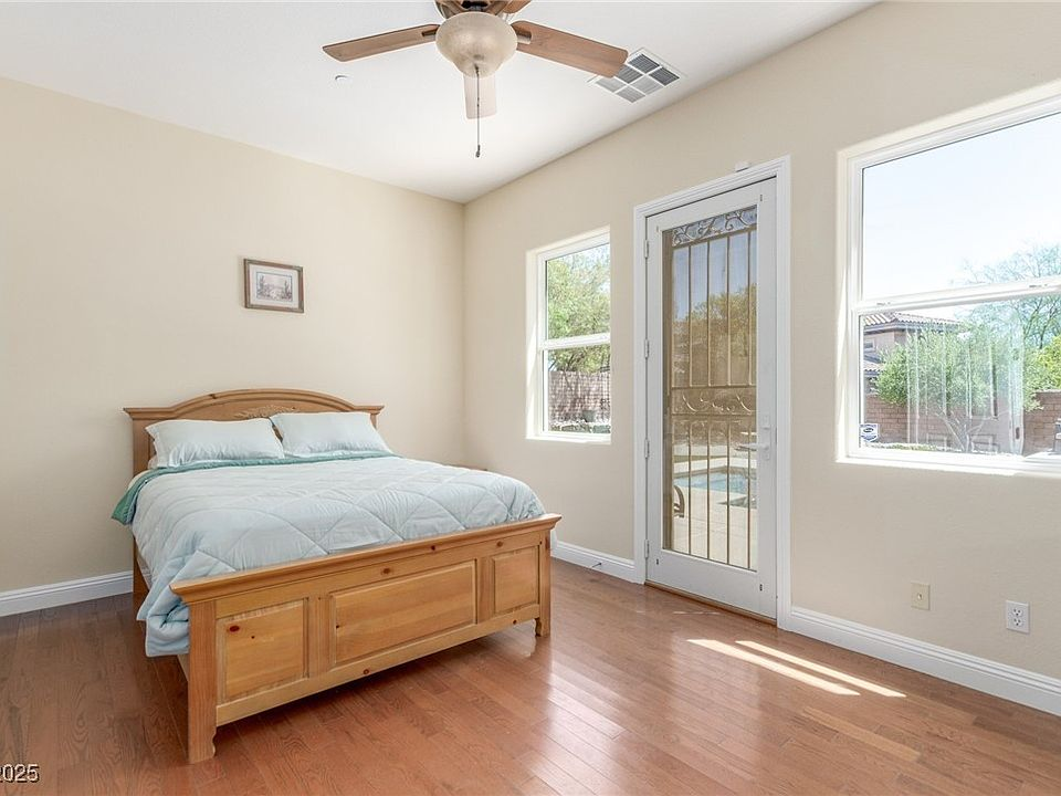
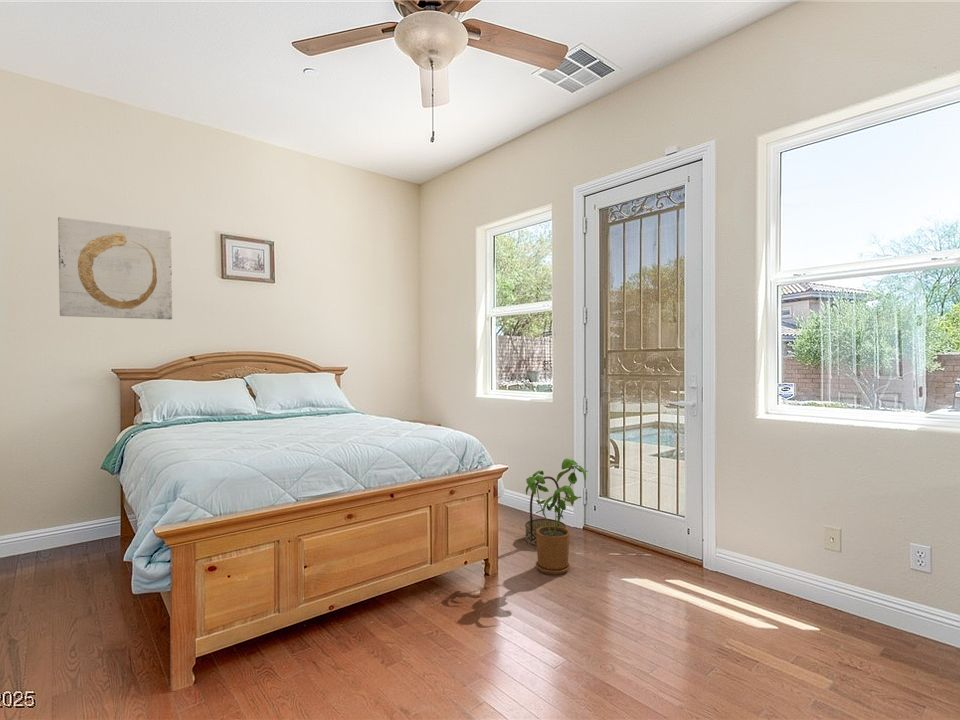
+ basket [524,475,567,546]
+ house plant [525,458,589,576]
+ wall art [57,216,173,321]
